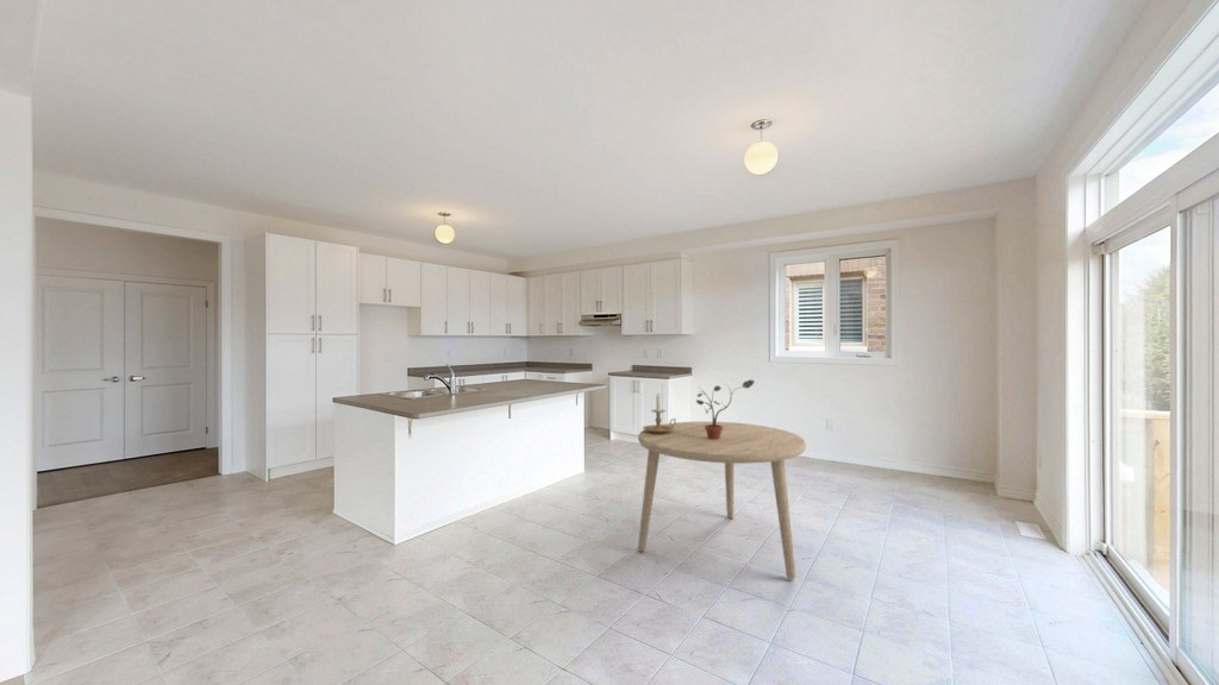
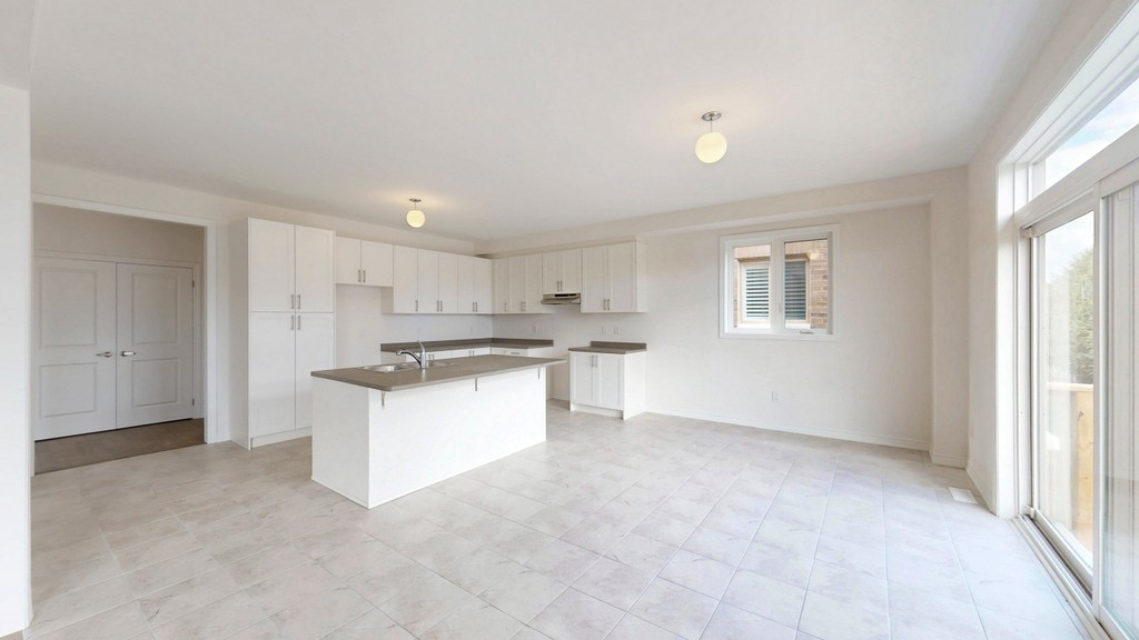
- potted plant [695,378,756,439]
- dining table [637,421,807,580]
- candle holder [642,394,677,433]
